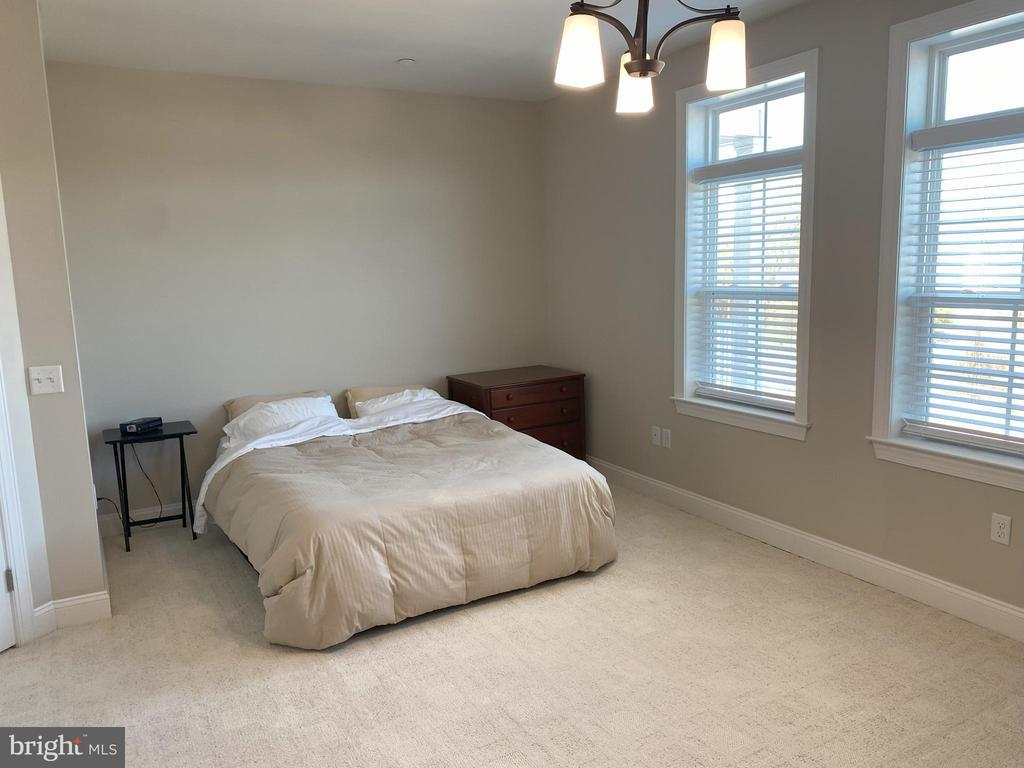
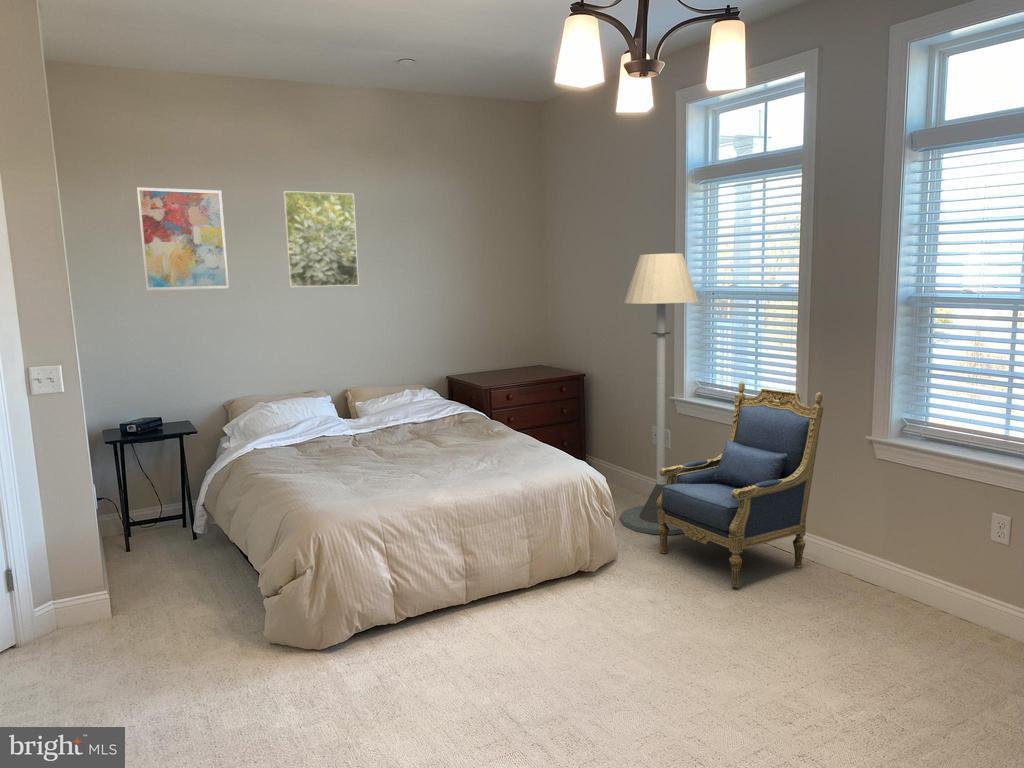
+ floor lamp [619,253,700,536]
+ wall art [136,187,230,291]
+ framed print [282,190,360,288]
+ armchair [657,381,825,589]
